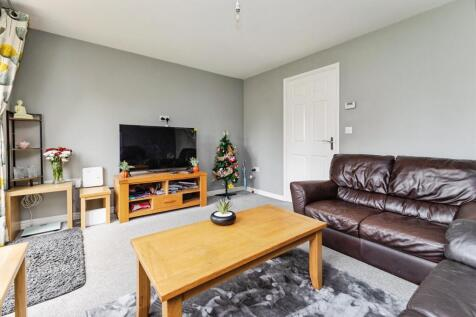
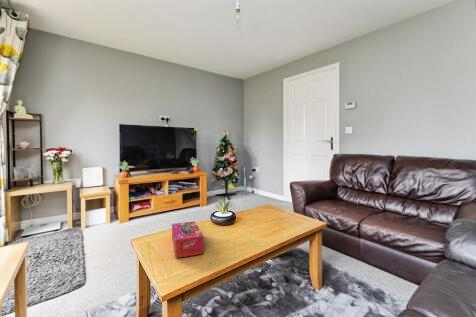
+ tissue box [171,220,204,259]
